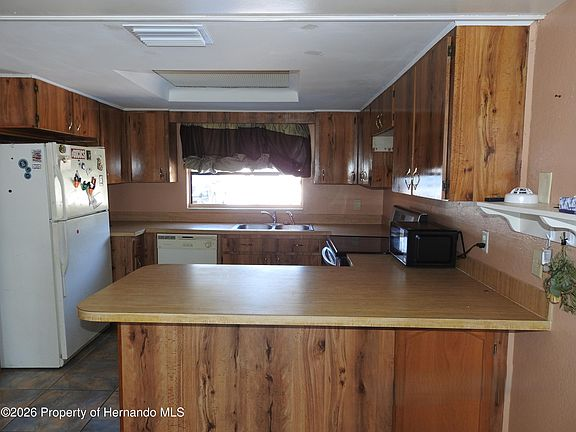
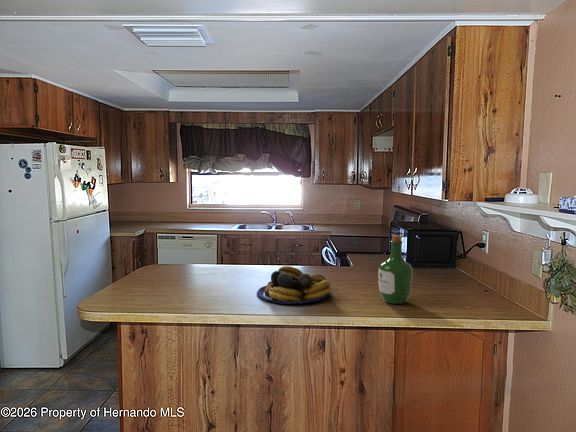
+ wine bottle [378,234,414,305]
+ fruit bowl [256,265,332,305]
